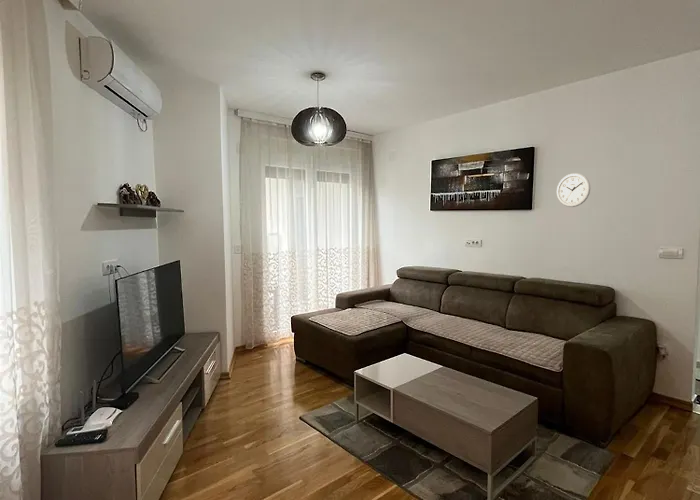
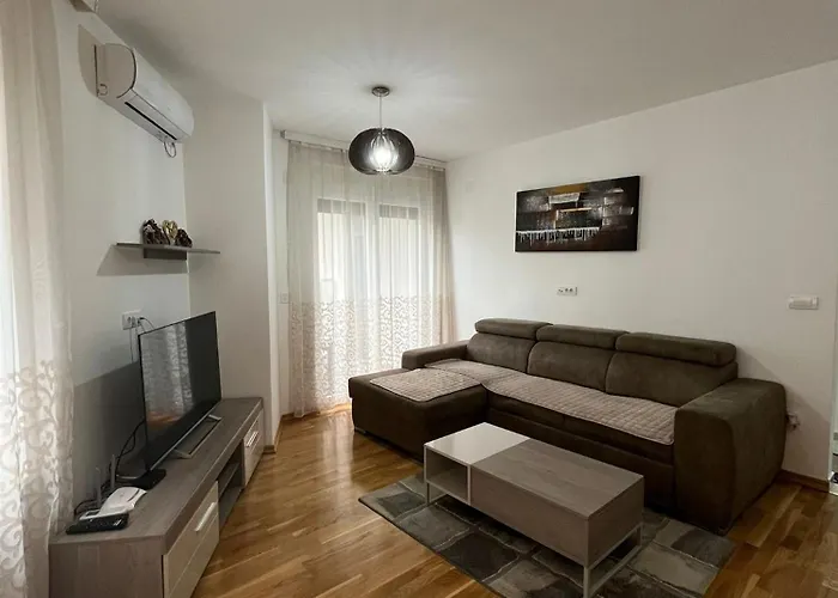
- wall clock [556,172,591,208]
